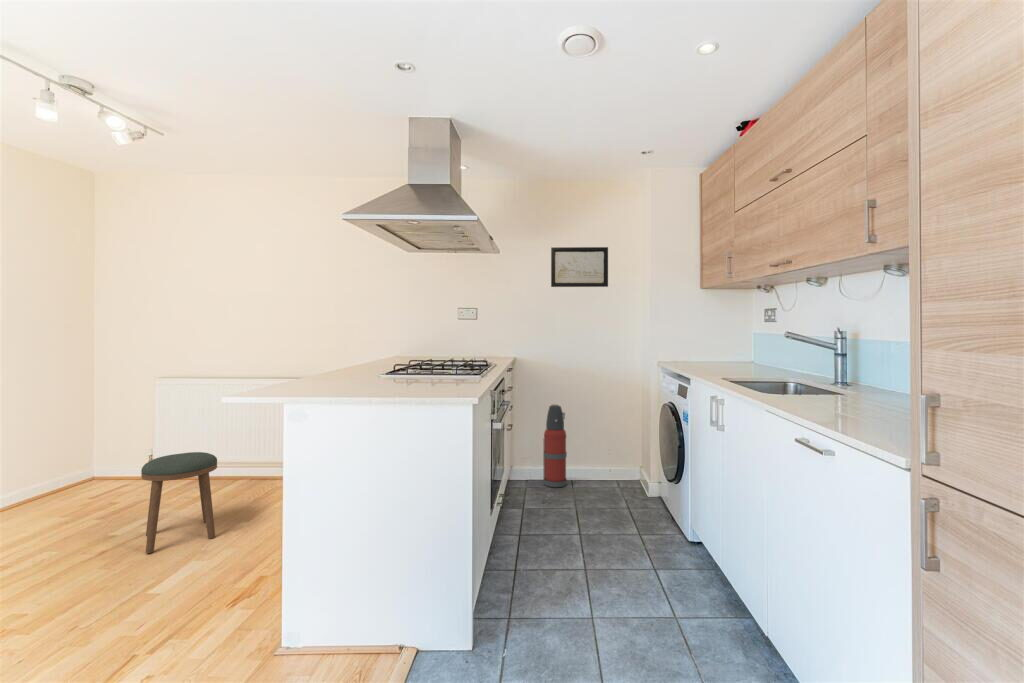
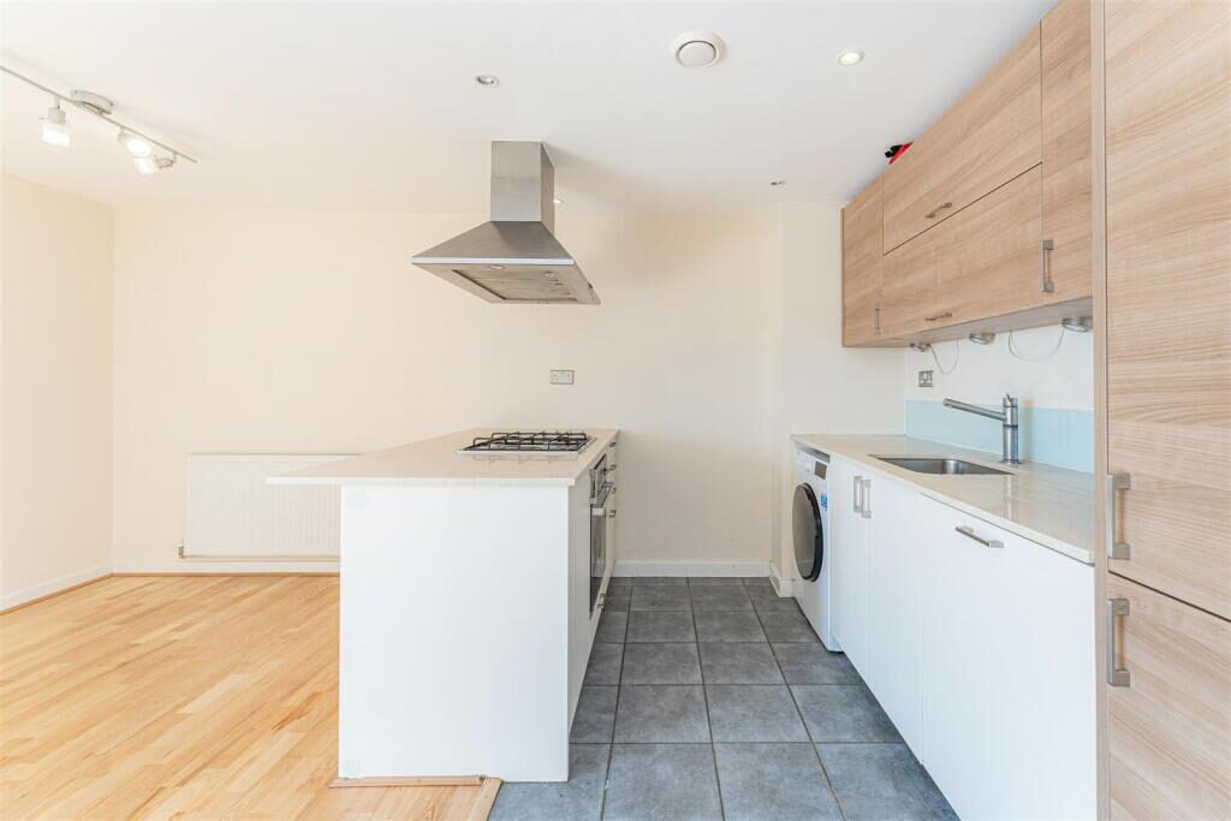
- wall art [550,246,609,288]
- stool [140,451,218,554]
- fire extinguisher [542,403,568,488]
